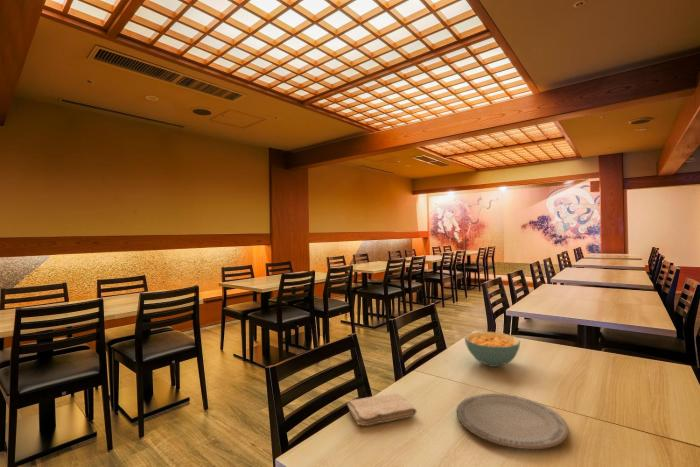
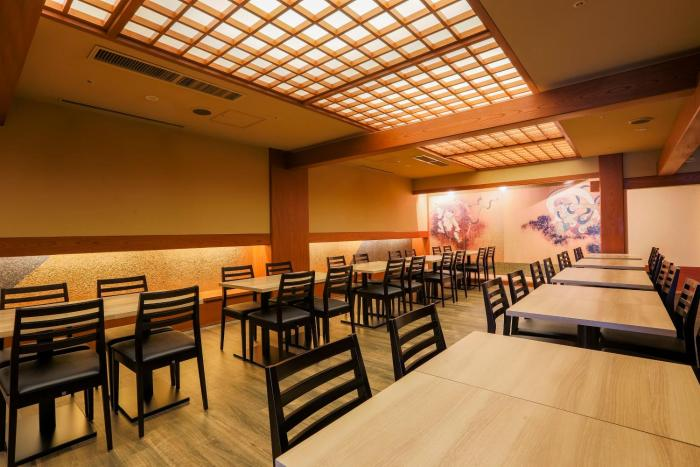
- cereal bowl [464,331,521,368]
- plate [456,393,570,450]
- washcloth [346,392,418,427]
